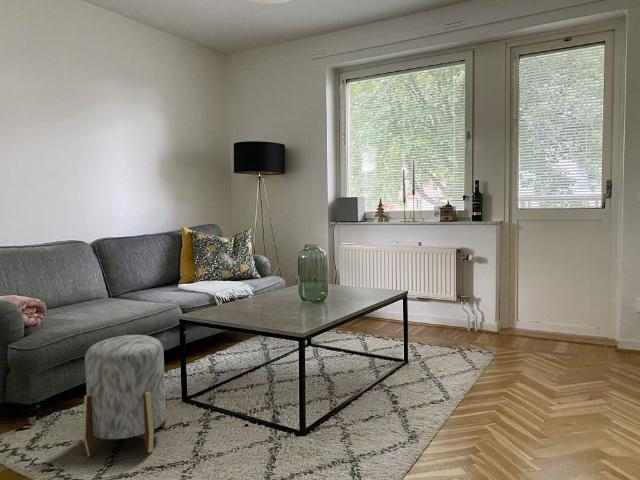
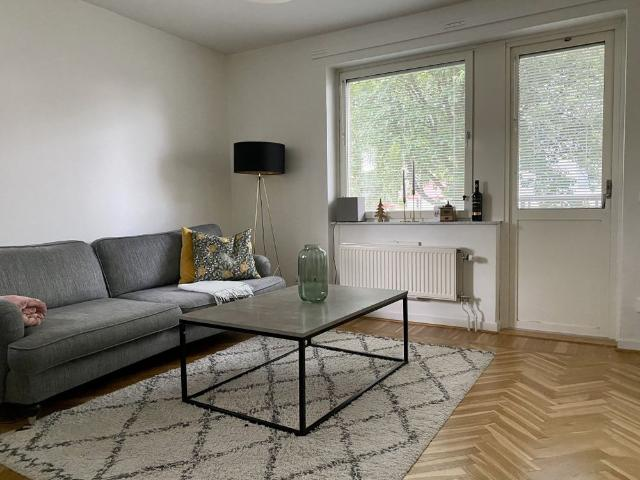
- stool [82,334,168,458]
